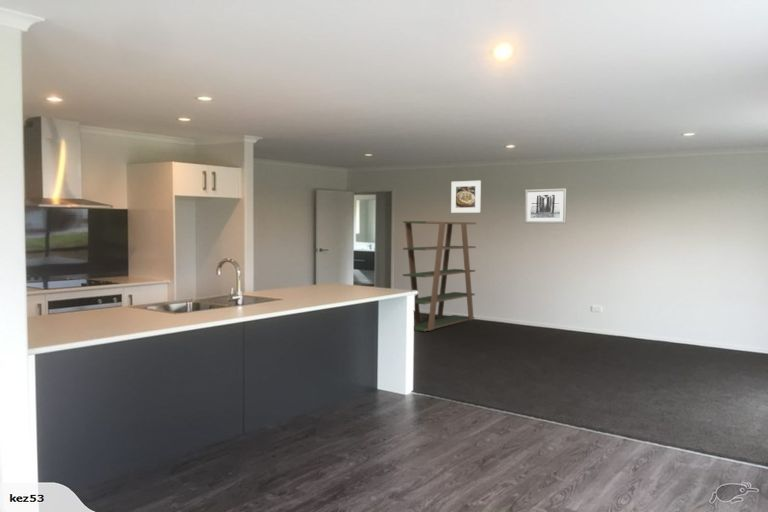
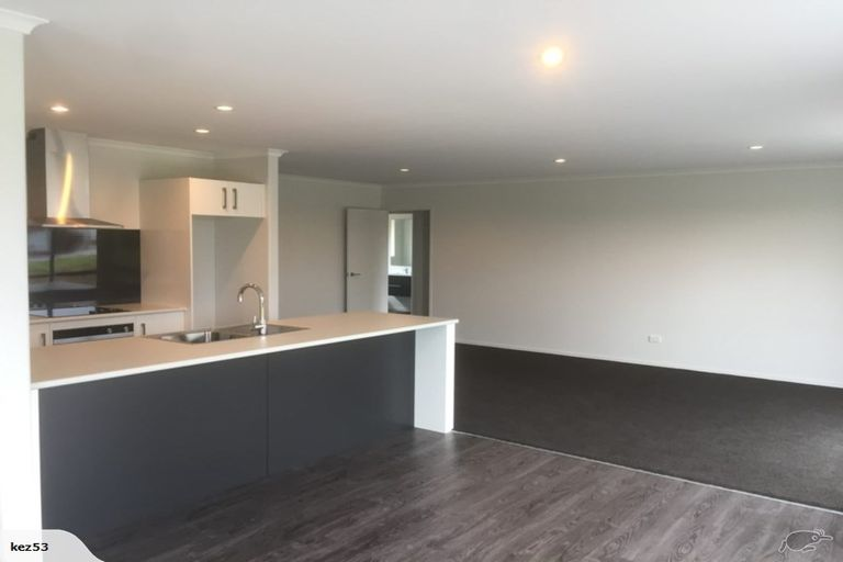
- wall art [524,188,568,224]
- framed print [450,180,482,214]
- shelving unit [402,220,477,332]
